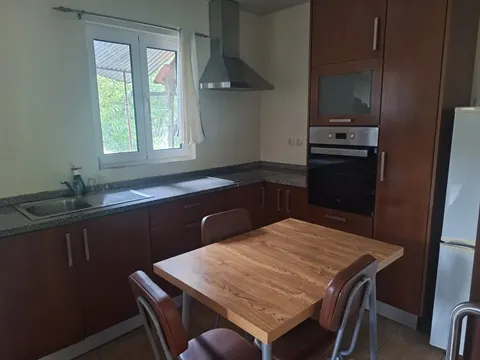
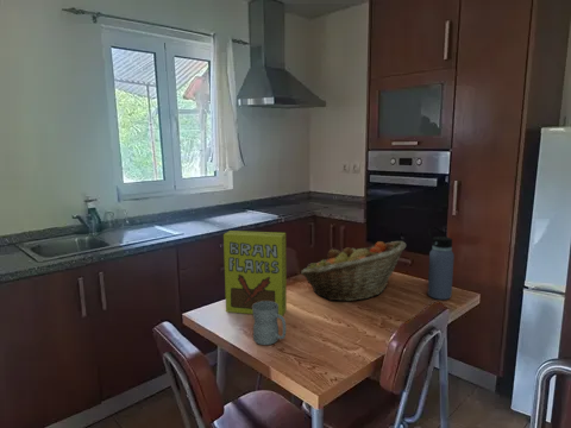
+ cereal box [222,229,288,316]
+ water bottle [426,226,456,301]
+ fruit basket [300,240,407,302]
+ mug [252,301,287,346]
